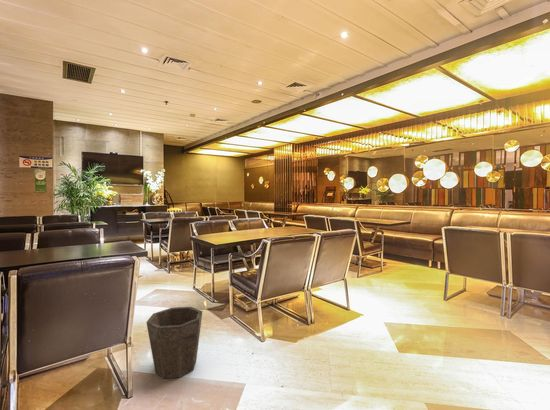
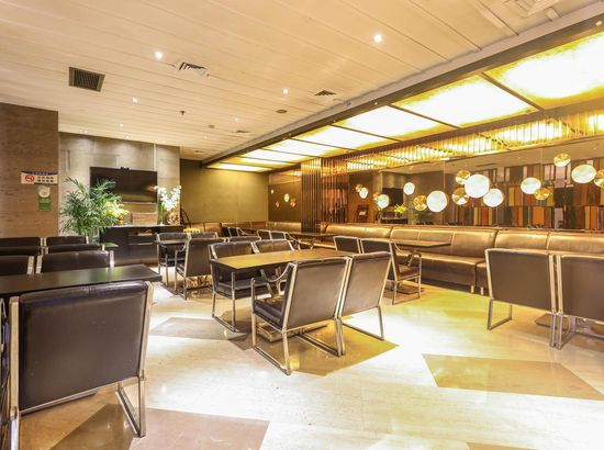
- waste bin [145,306,203,379]
